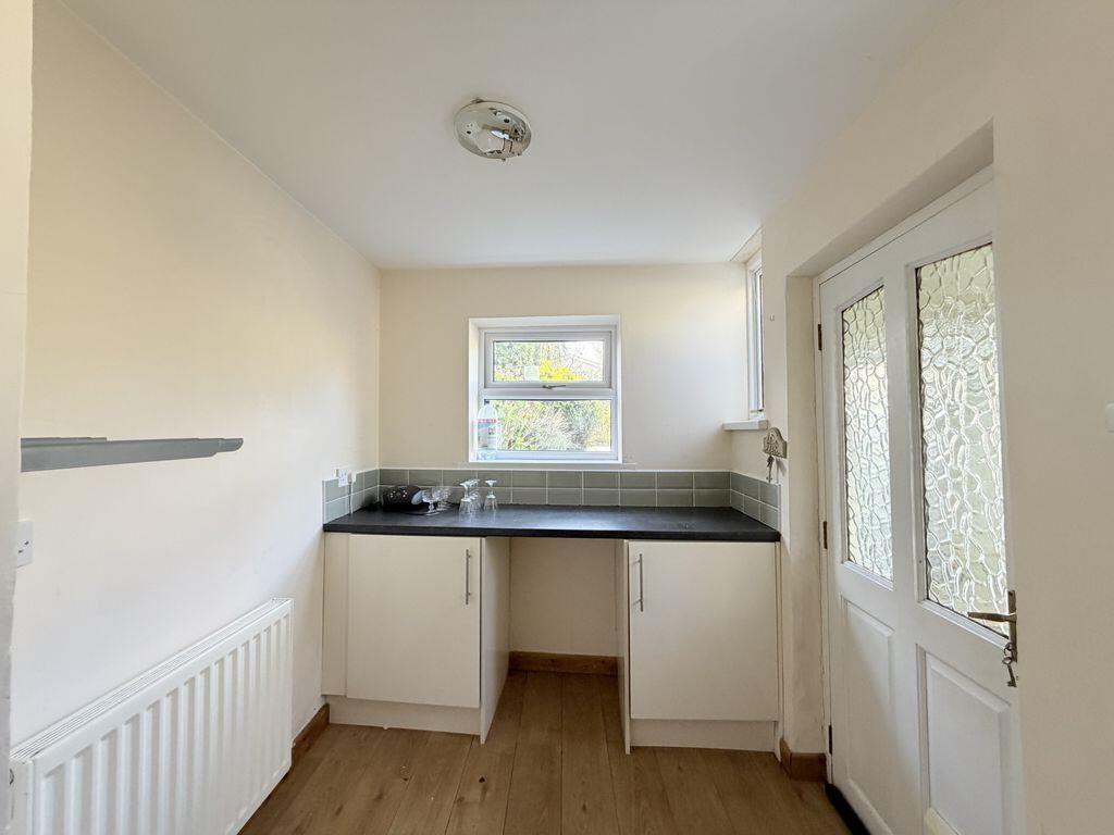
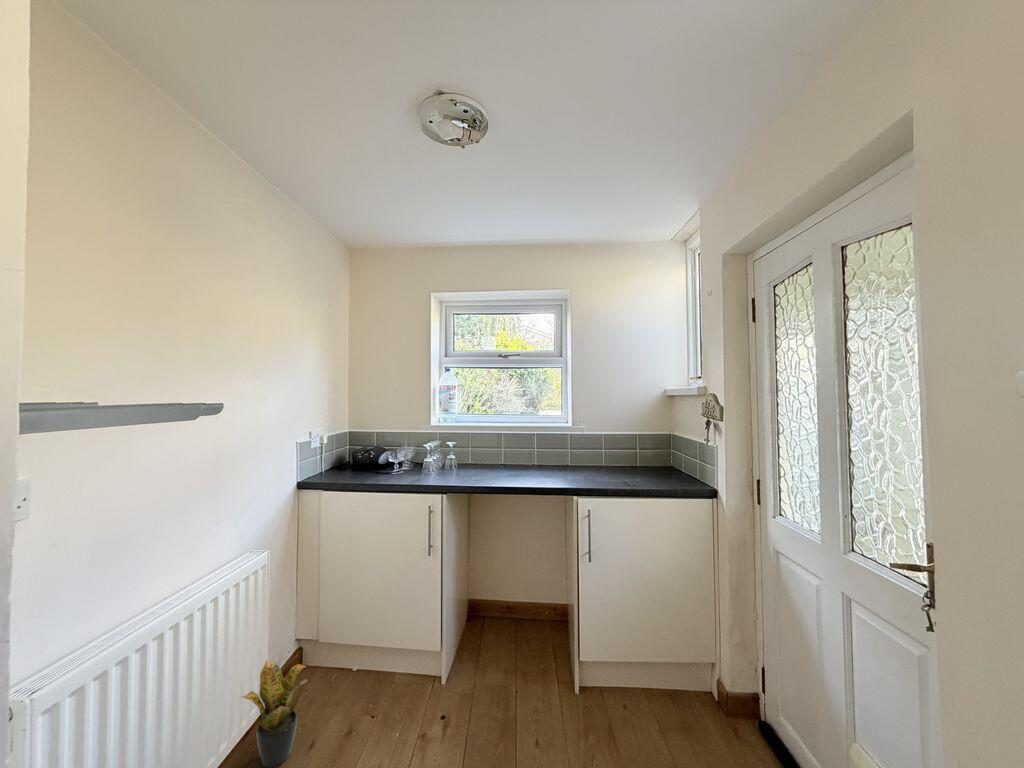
+ potted plant [240,659,308,768]
